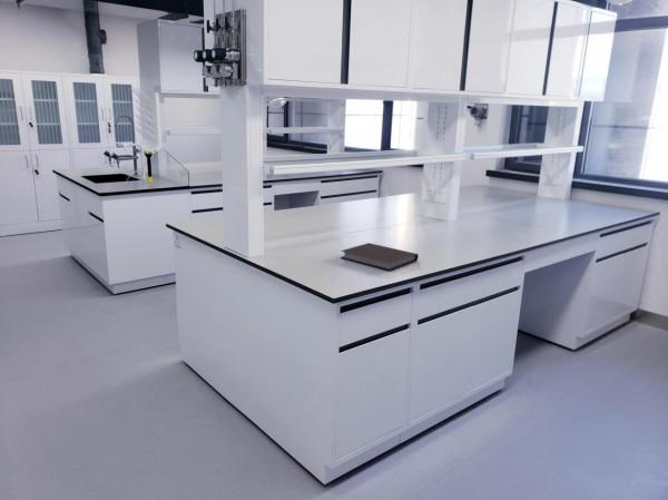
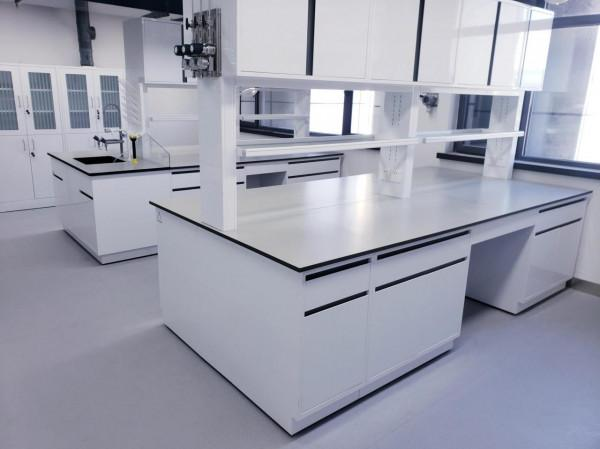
- notebook [340,242,420,272]
